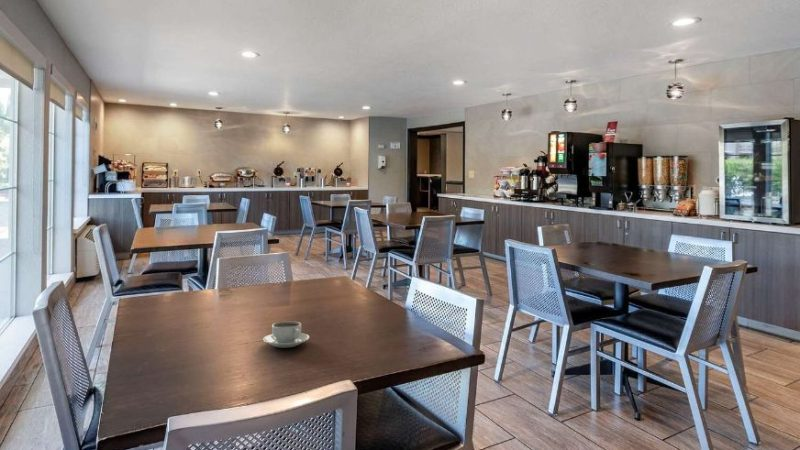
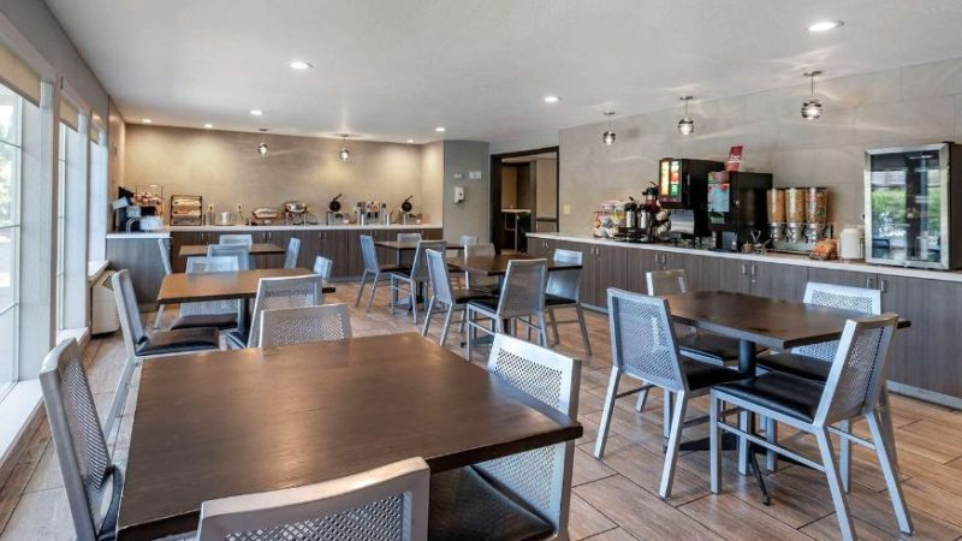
- coffee cup [262,321,310,349]
